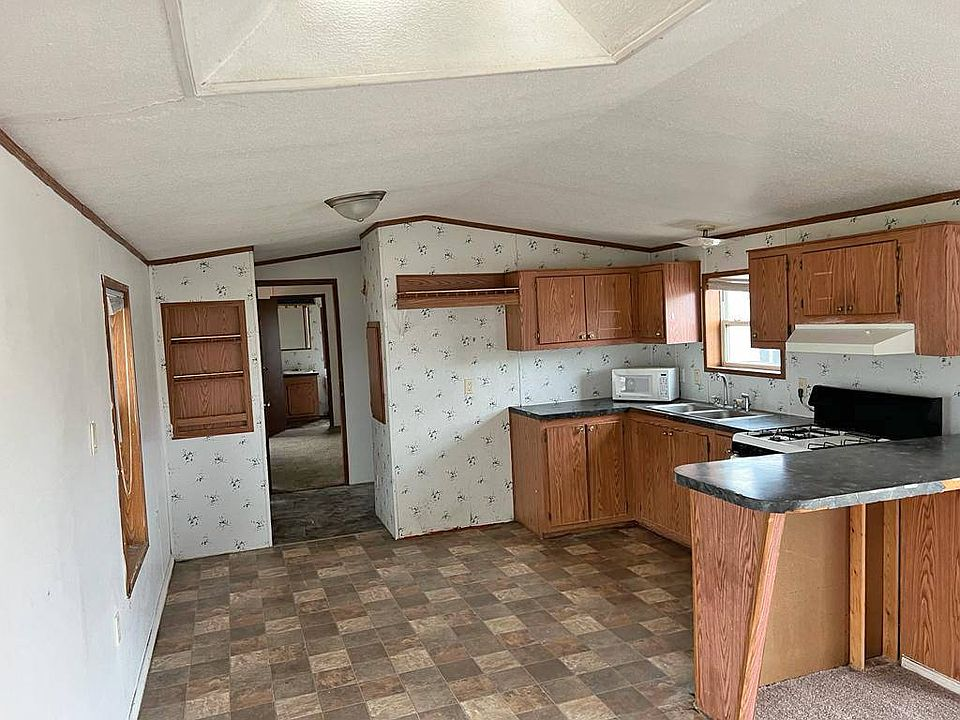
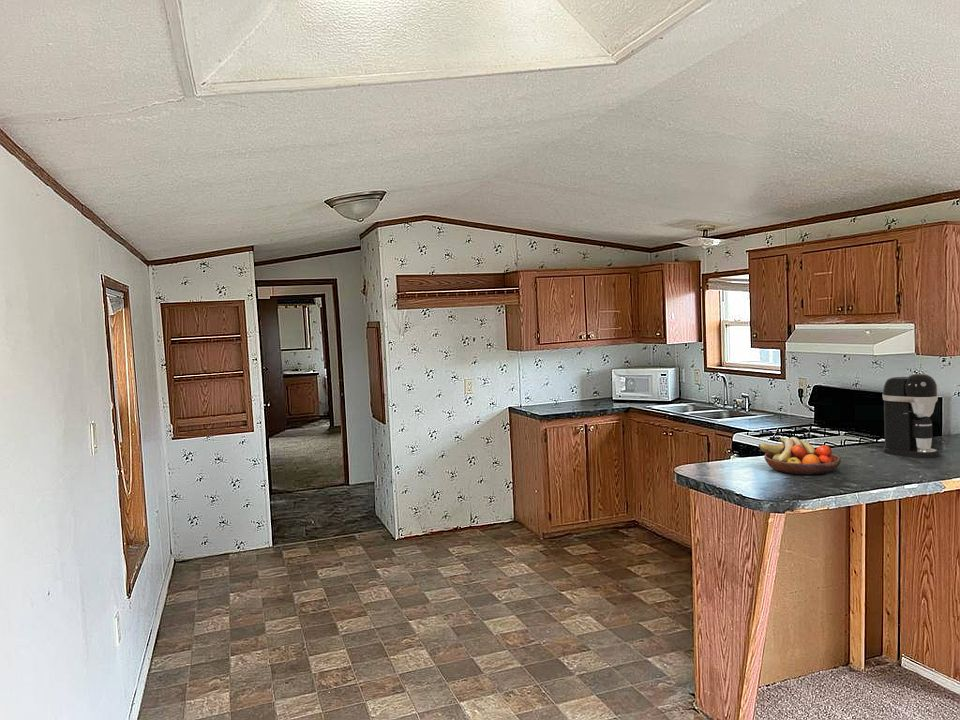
+ fruit bowl [758,436,842,476]
+ coffee maker [881,373,941,459]
